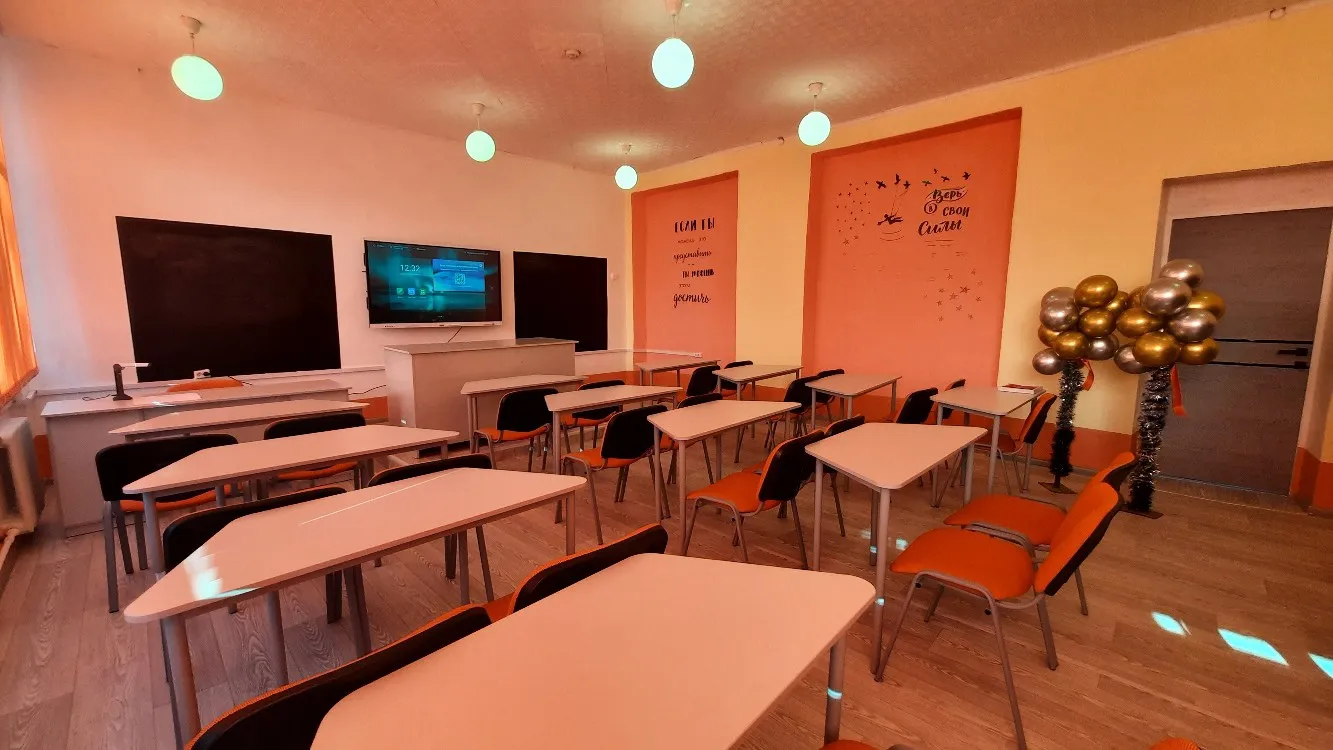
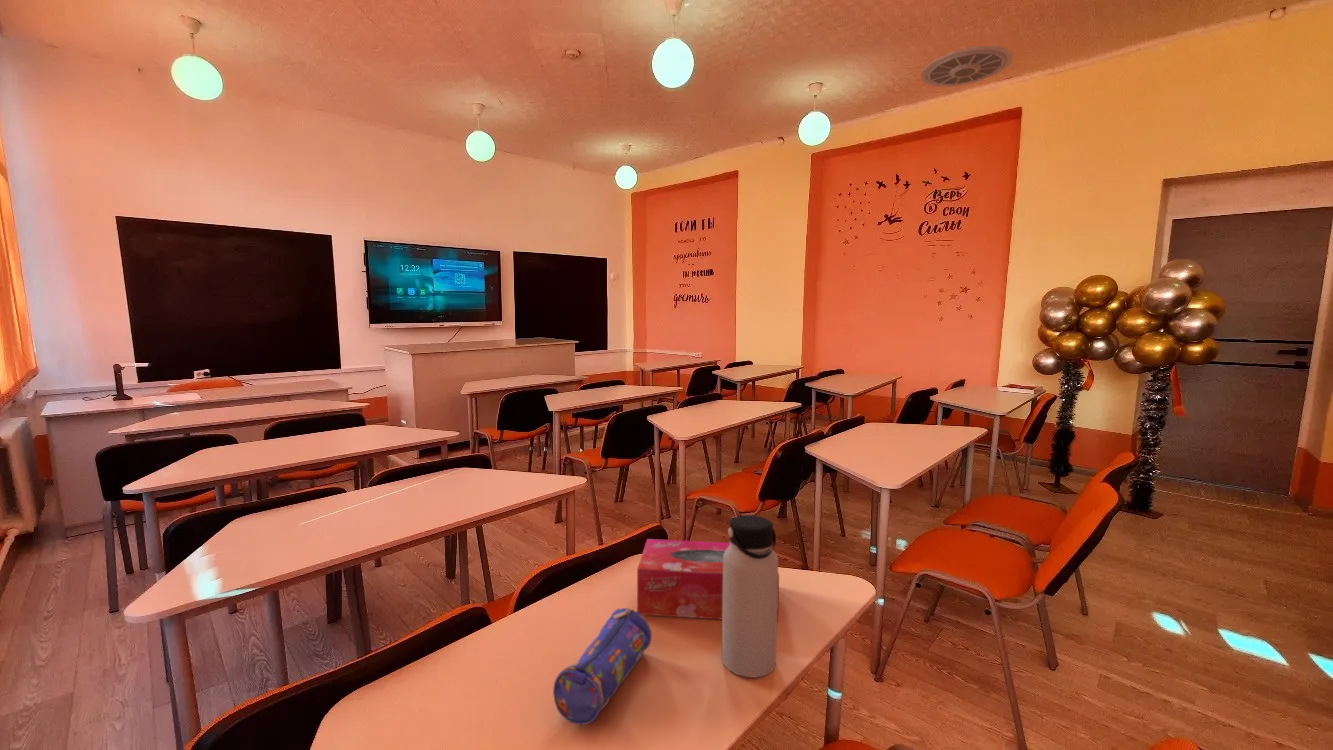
+ pencil case [552,607,652,726]
+ water bottle [721,514,779,678]
+ tissue box [636,538,780,624]
+ ceiling vent [920,45,1014,88]
